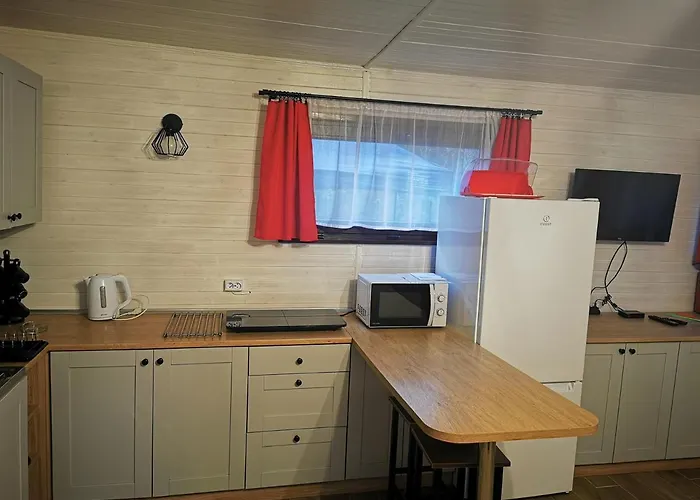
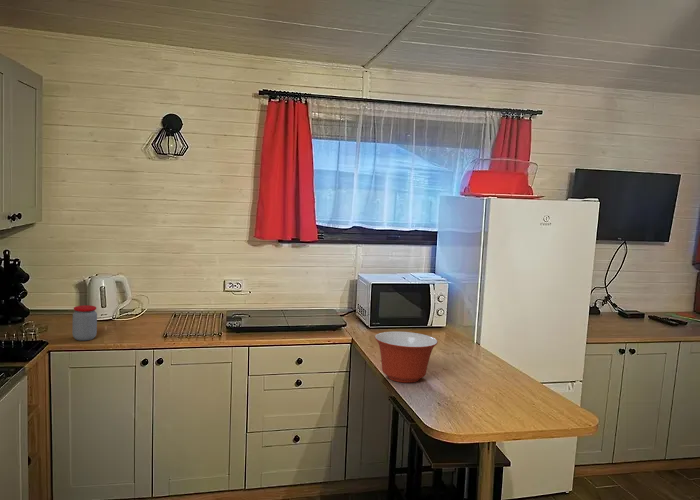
+ mixing bowl [374,331,439,384]
+ jar [71,304,98,342]
